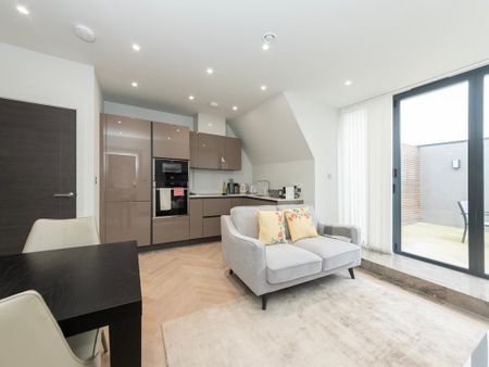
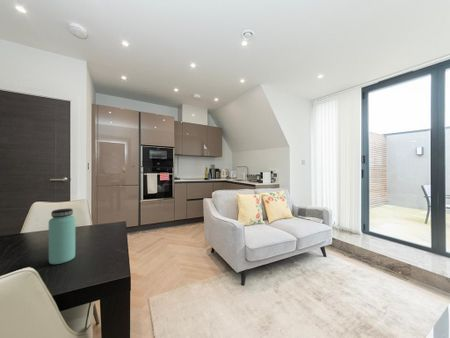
+ bottle [48,208,76,265]
